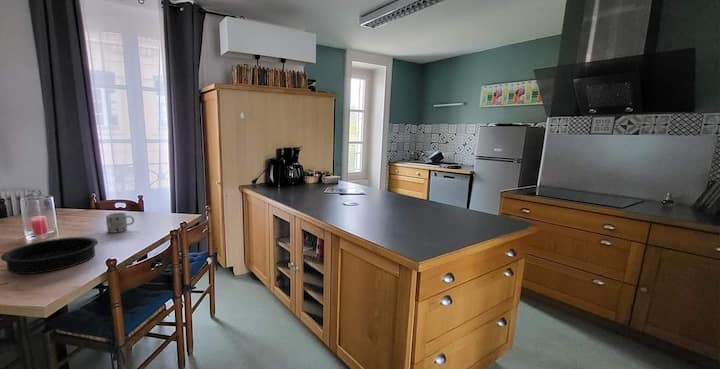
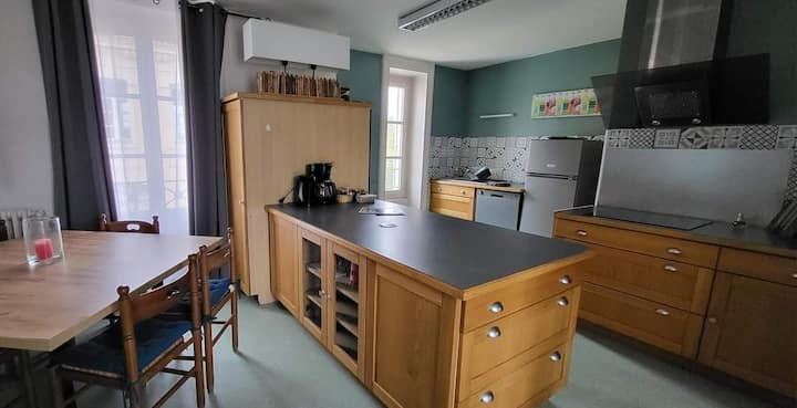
- mug [105,212,135,234]
- baking pan [0,236,99,275]
